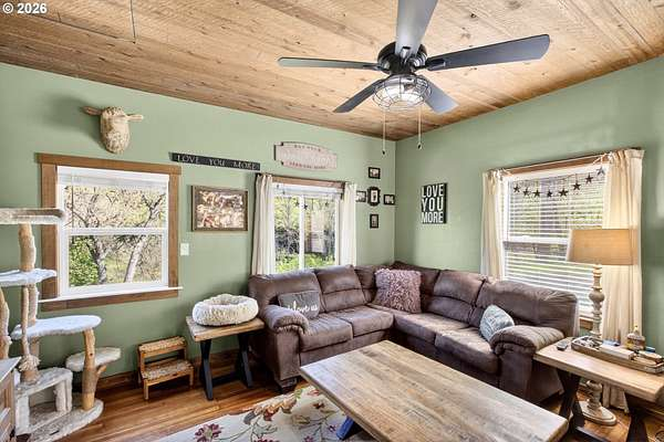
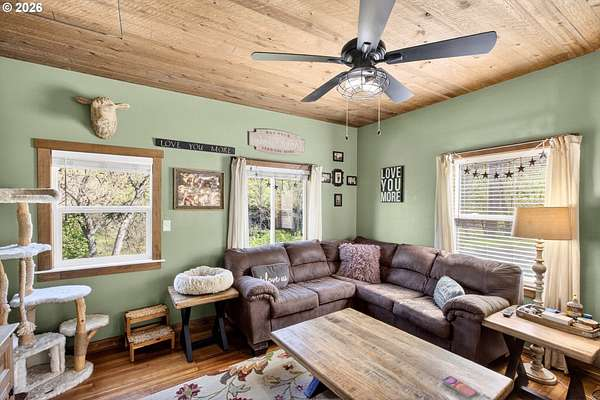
+ smartphone [441,375,479,400]
